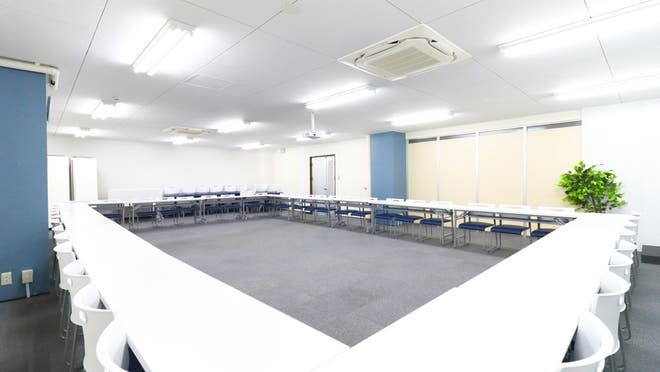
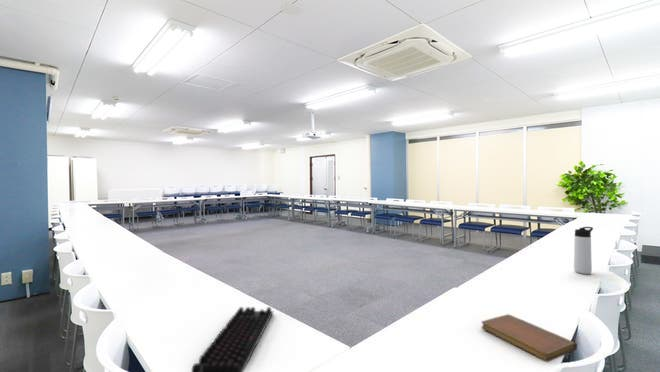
+ thermos bottle [573,226,594,275]
+ notebook [480,313,578,363]
+ computer keyboard [190,306,274,372]
